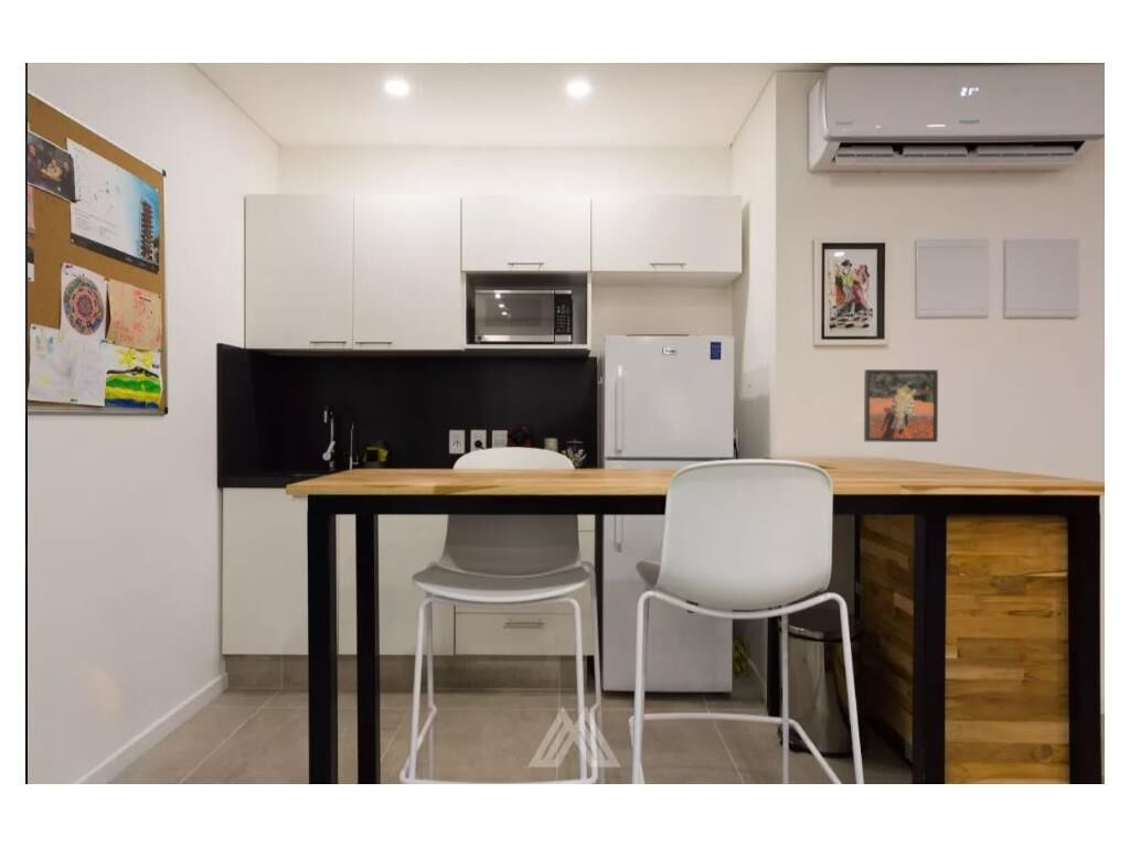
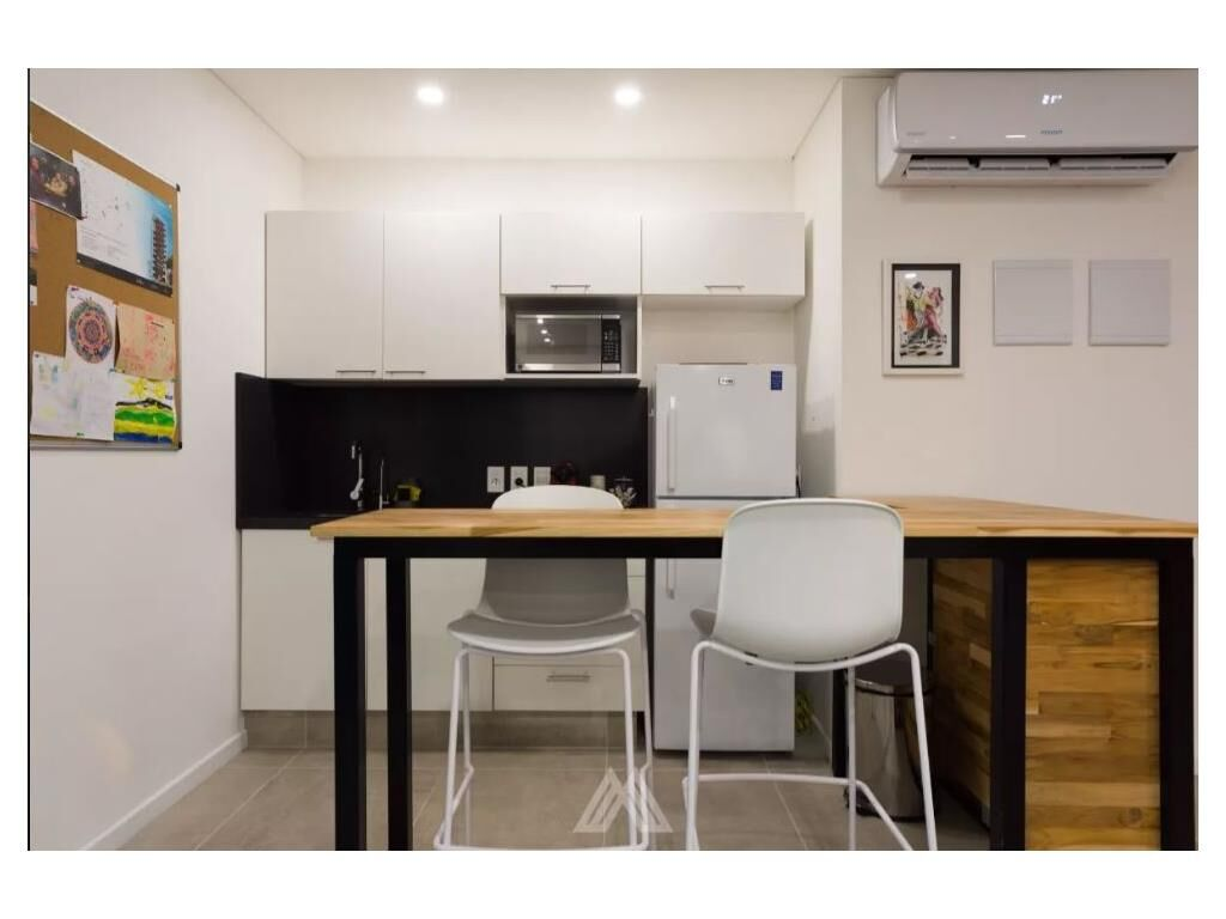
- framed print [863,368,939,443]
